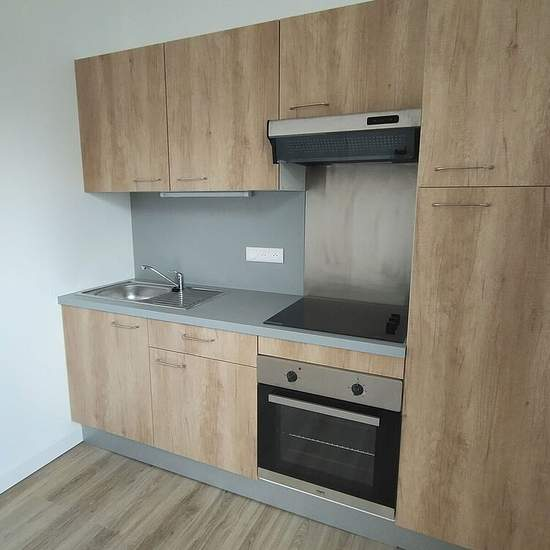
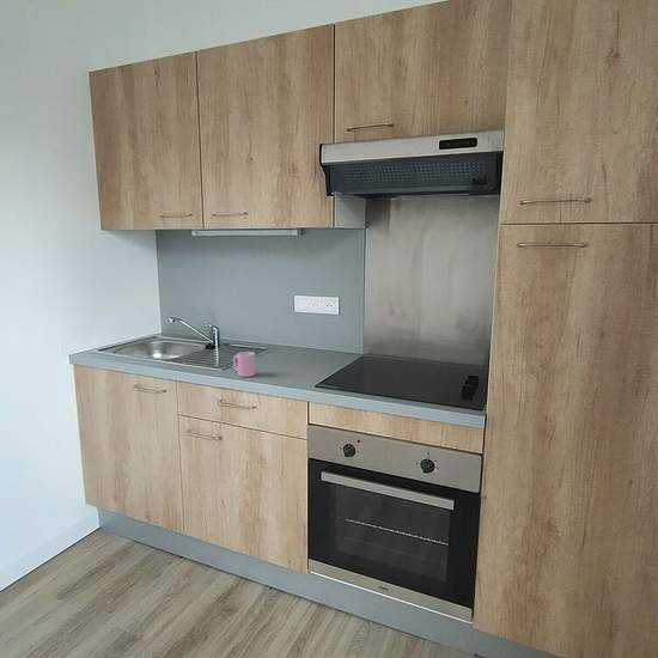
+ cup [232,351,256,378]
